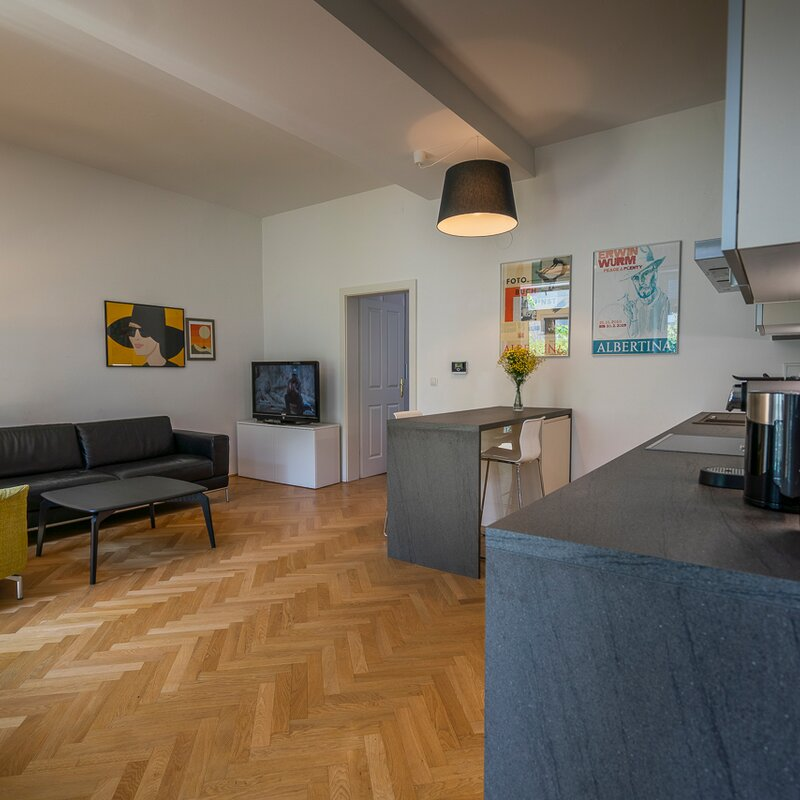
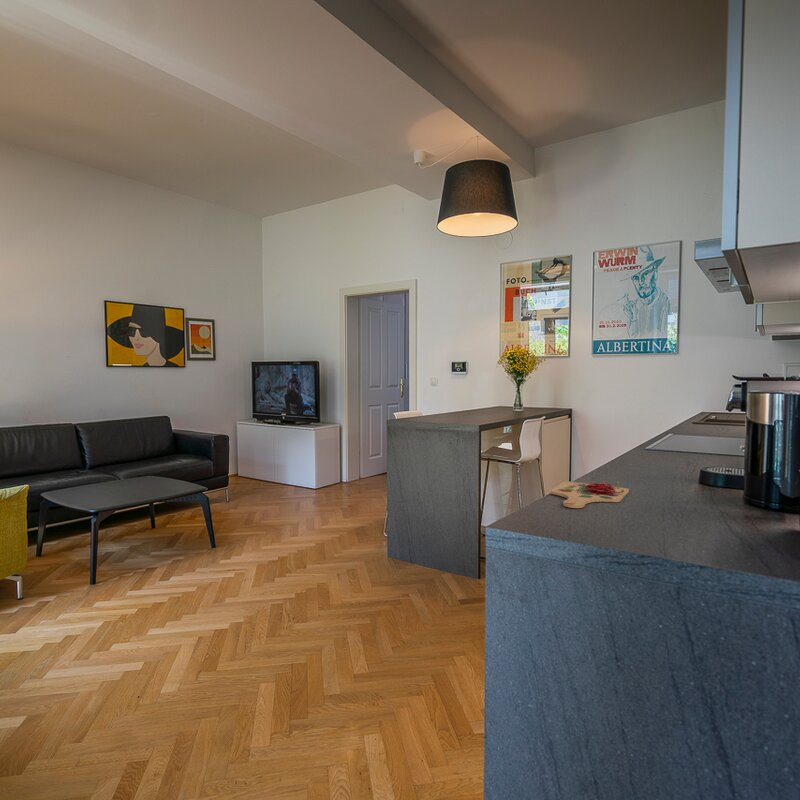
+ cutting board [549,477,630,509]
